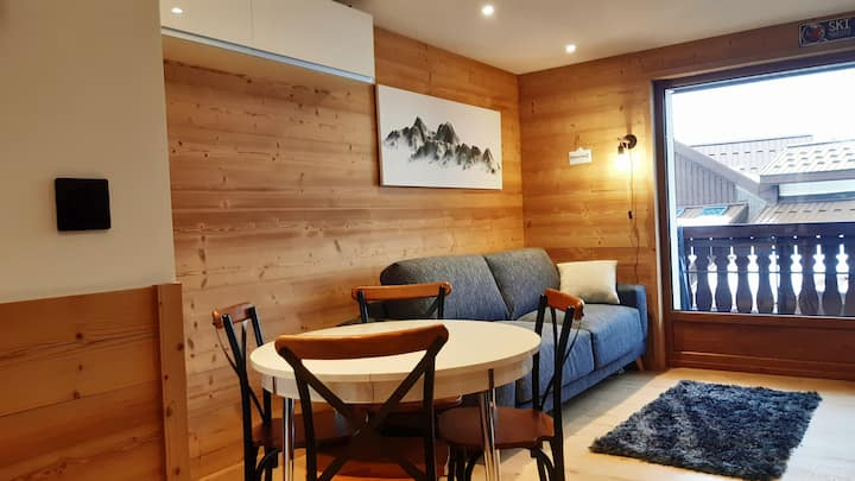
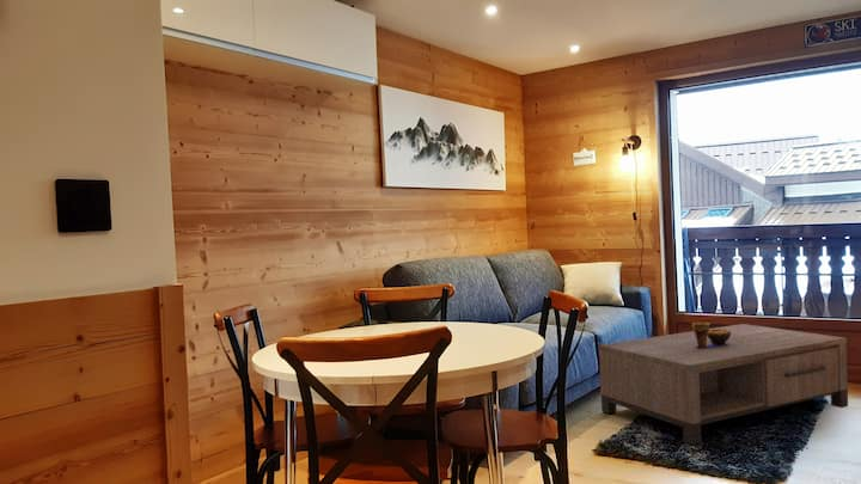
+ decorative bowl [691,321,731,349]
+ coffee table [598,323,849,446]
